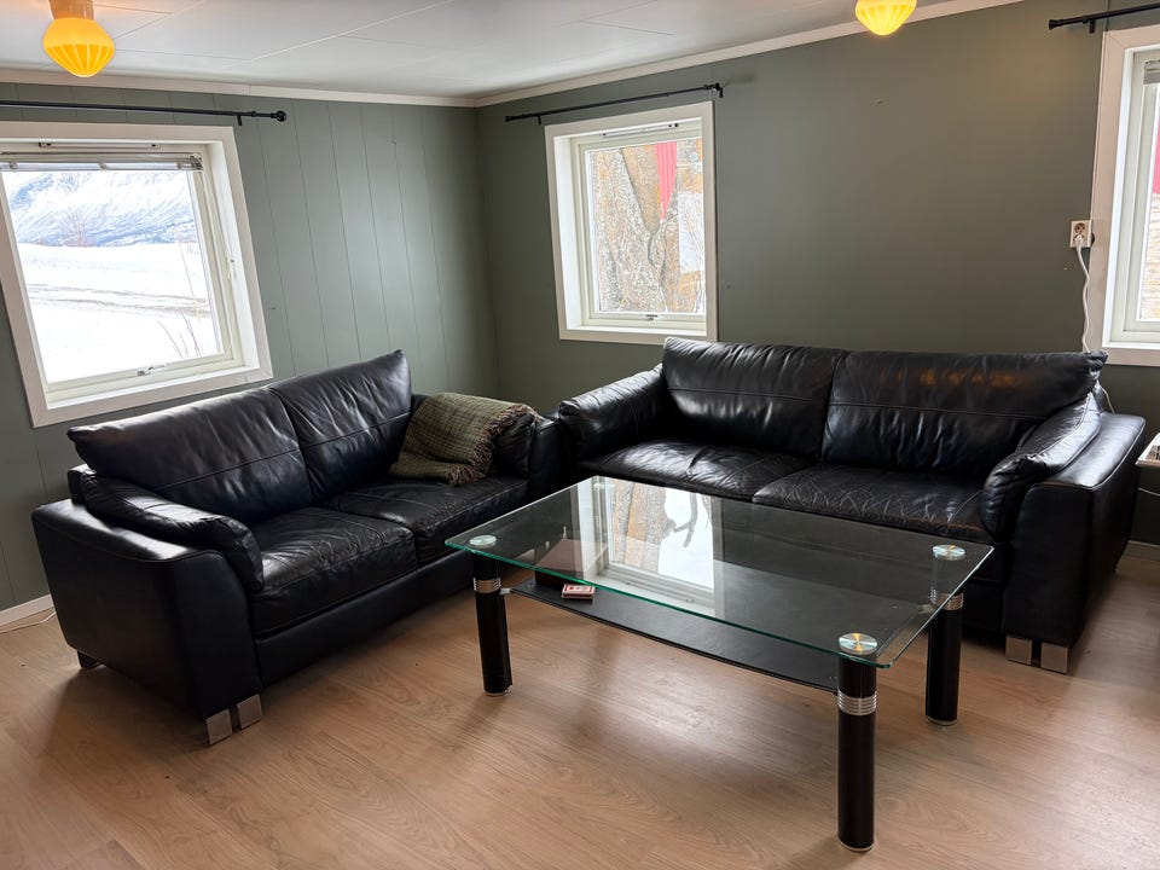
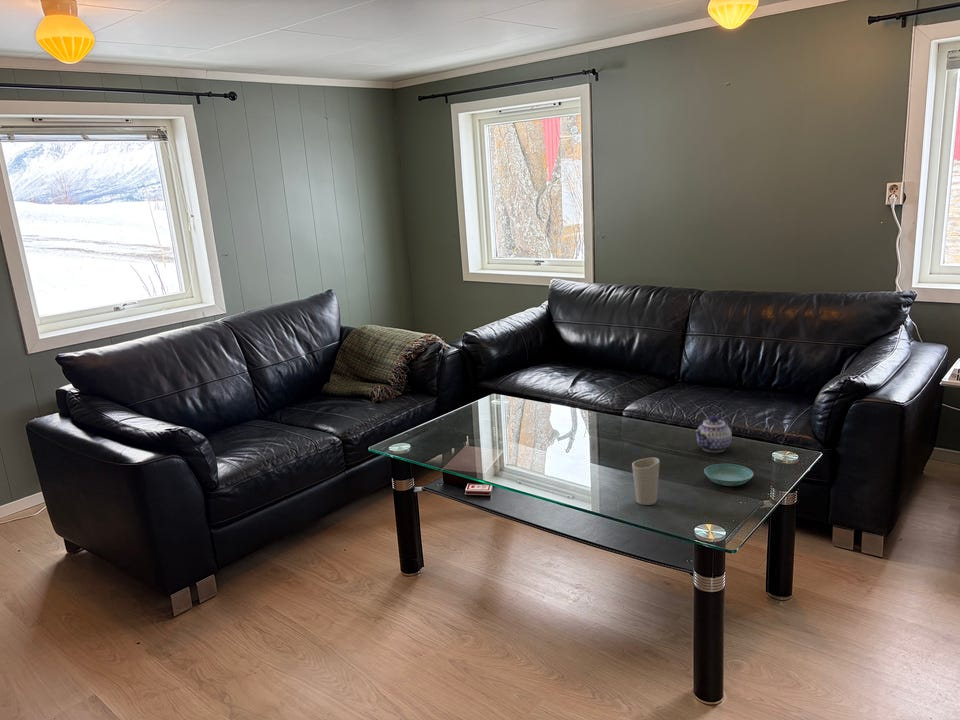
+ teapot [694,415,733,453]
+ saucer [703,463,754,487]
+ cup [631,457,661,506]
